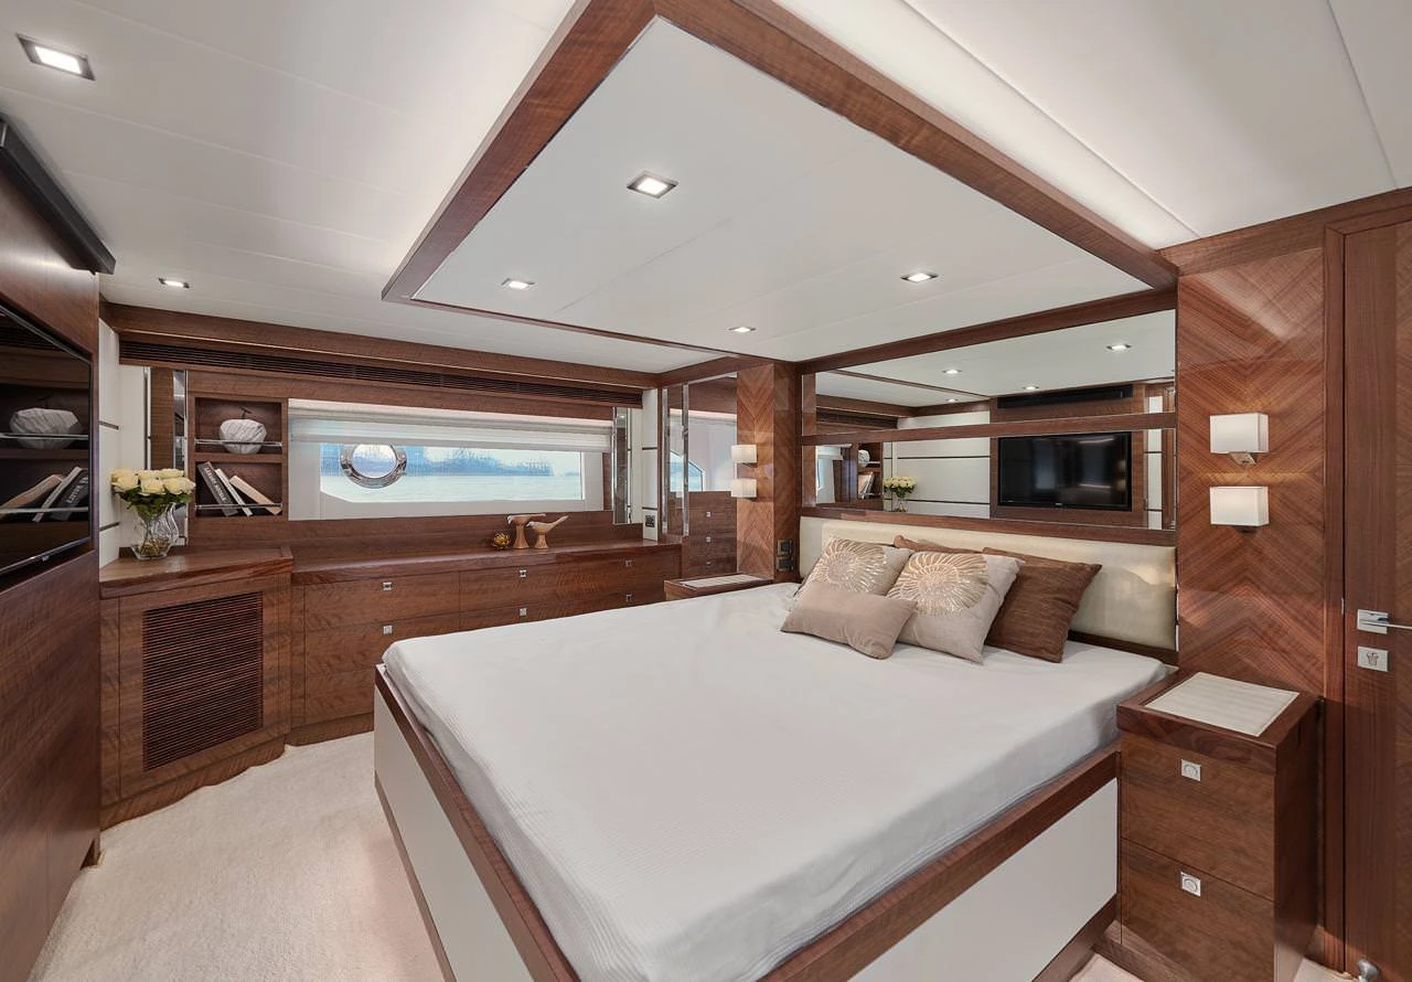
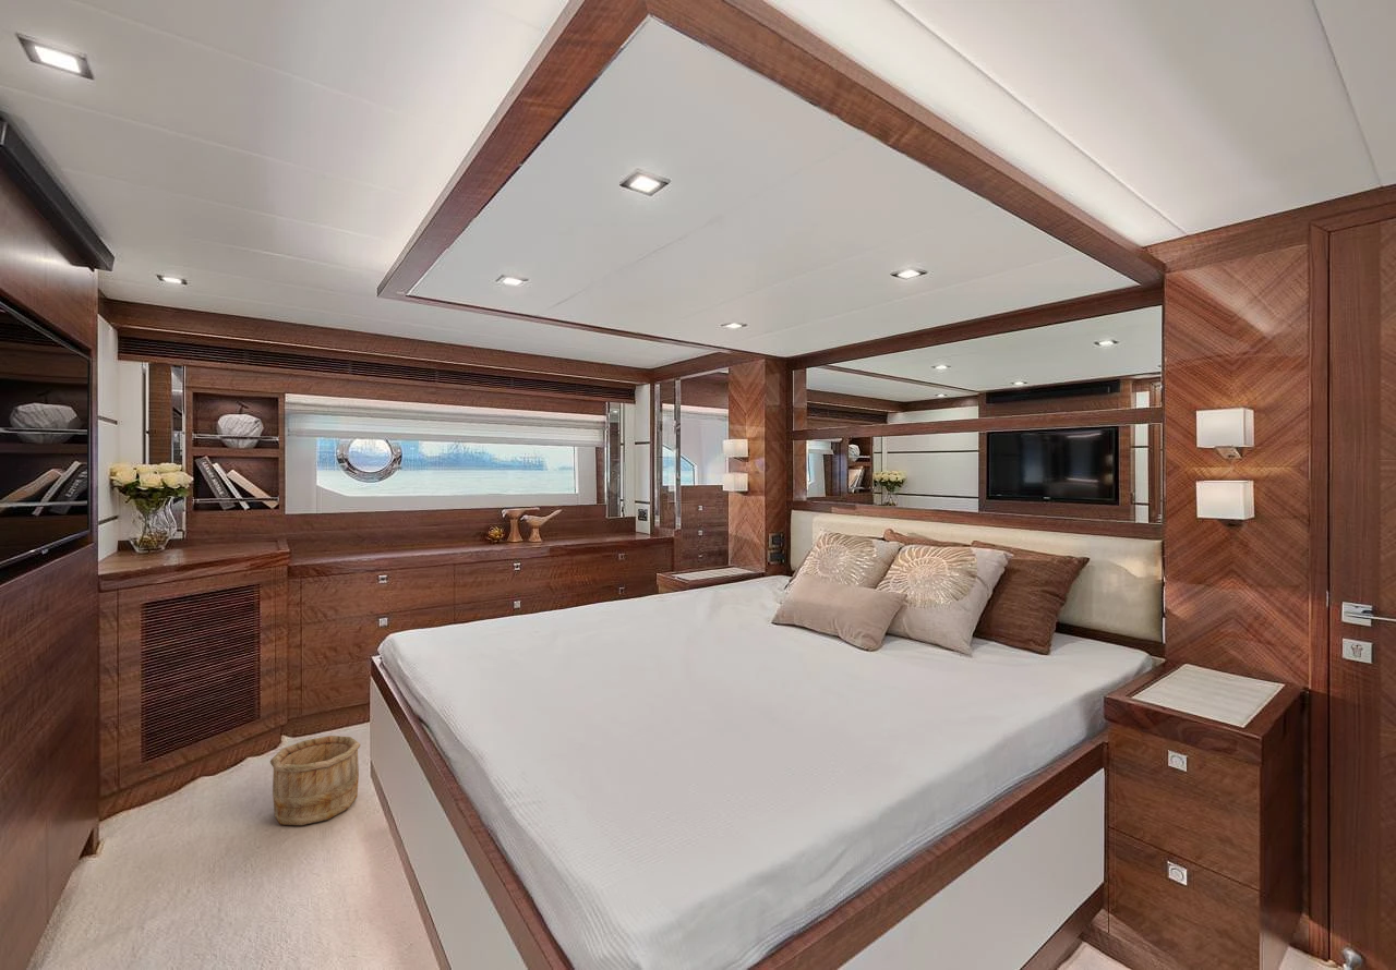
+ wooden bucket [269,735,361,826]
